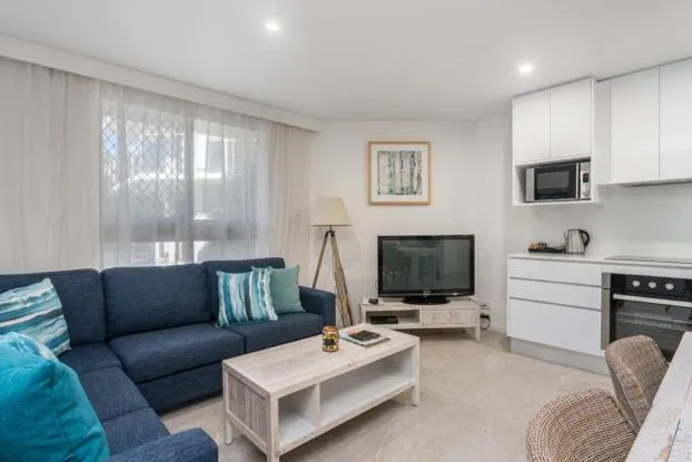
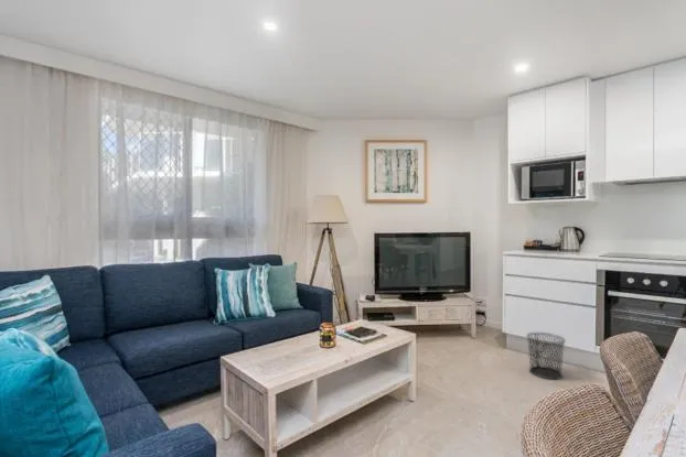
+ waste bin [525,331,567,380]
